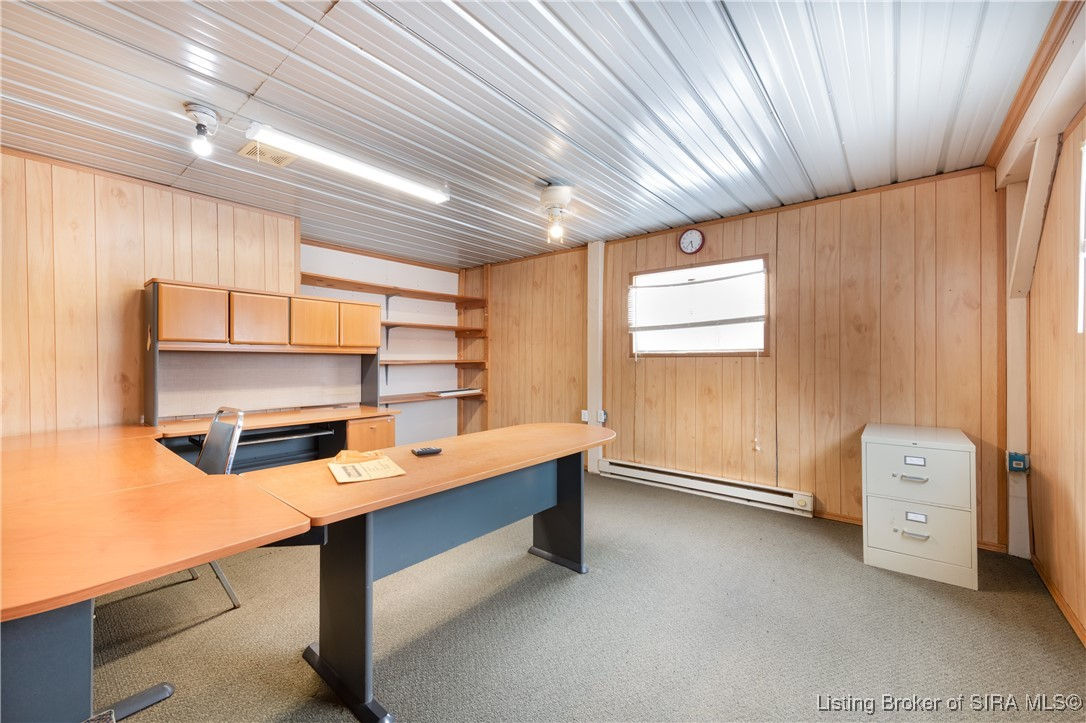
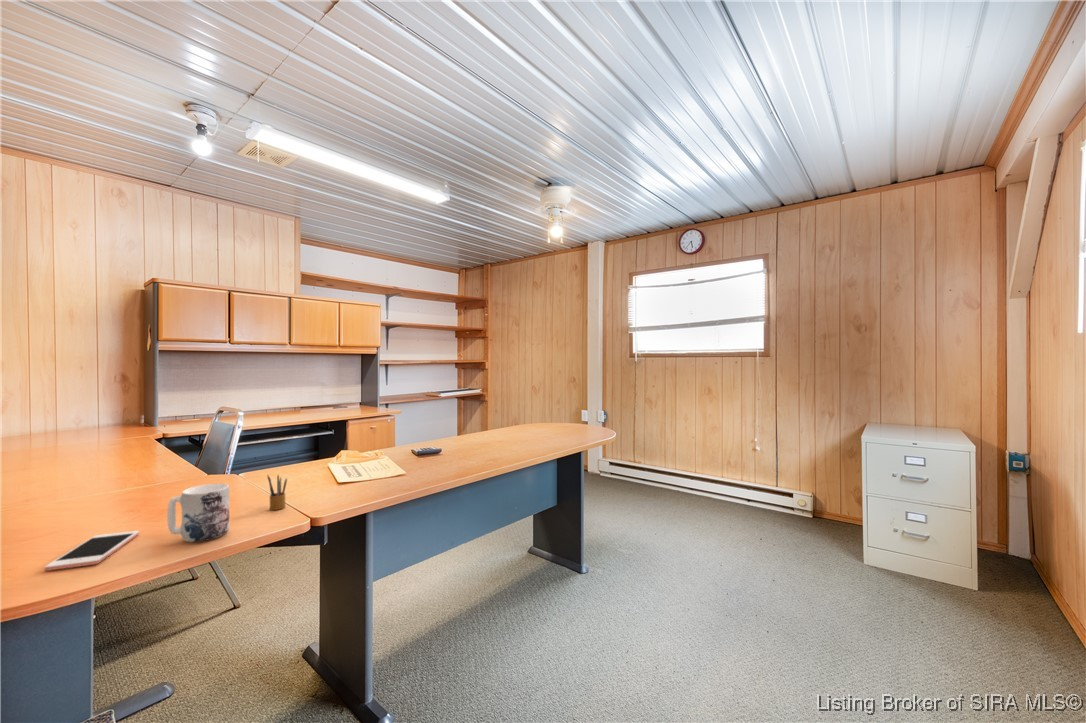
+ mug [166,483,230,543]
+ pencil box [267,474,288,511]
+ cell phone [44,530,140,572]
